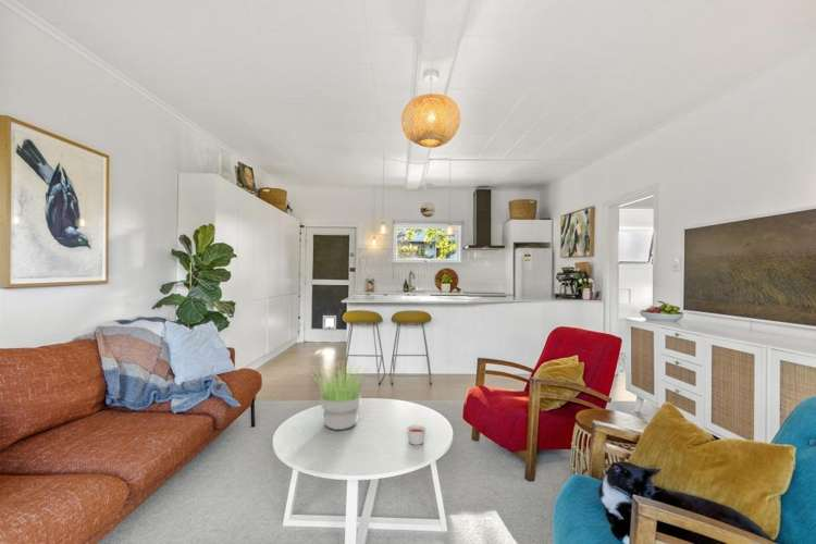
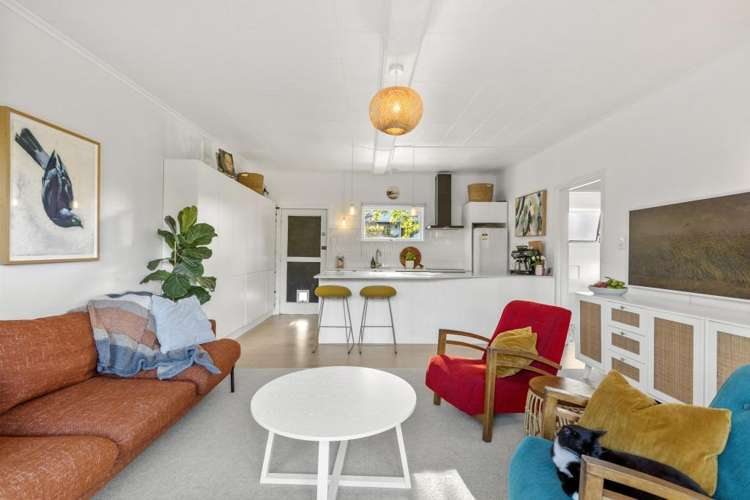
- potted plant [310,361,371,431]
- candle [406,424,426,446]
